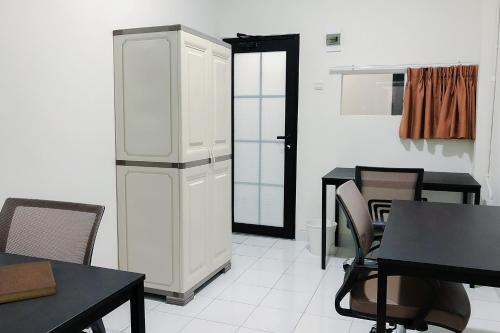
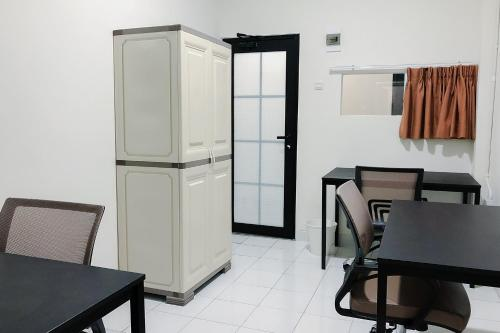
- notebook [0,260,57,304]
